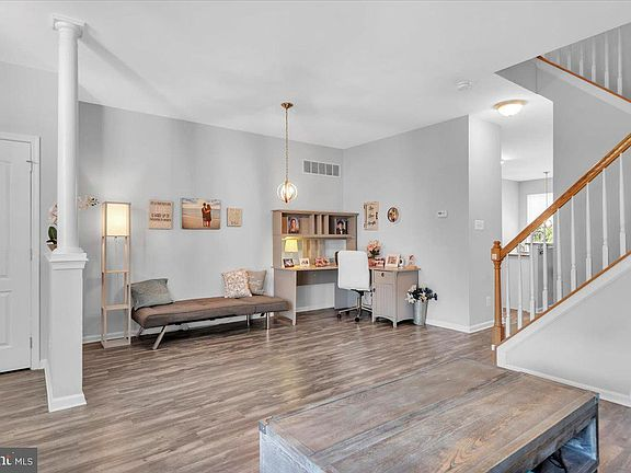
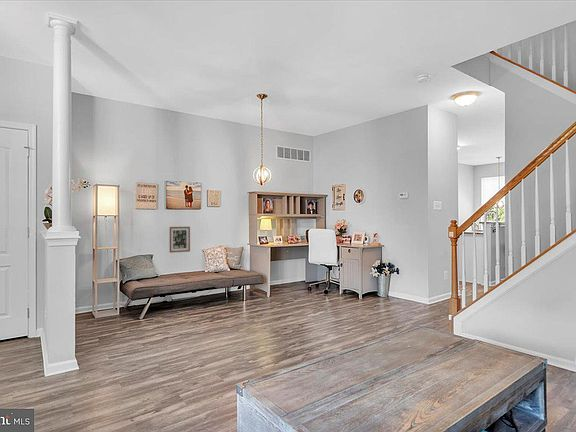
+ wall art [169,226,191,254]
